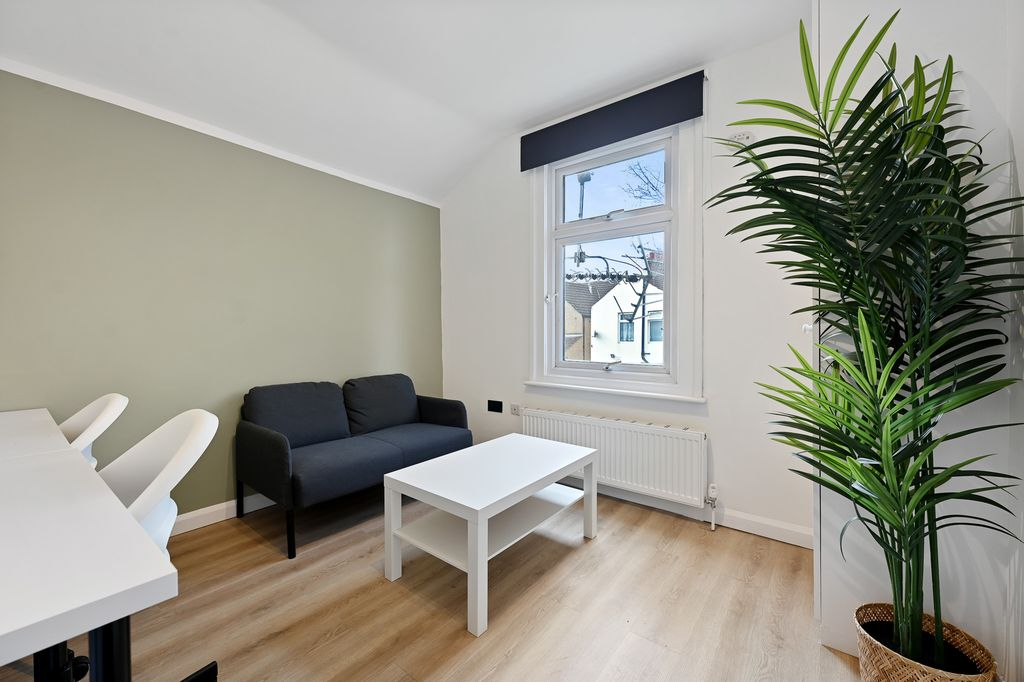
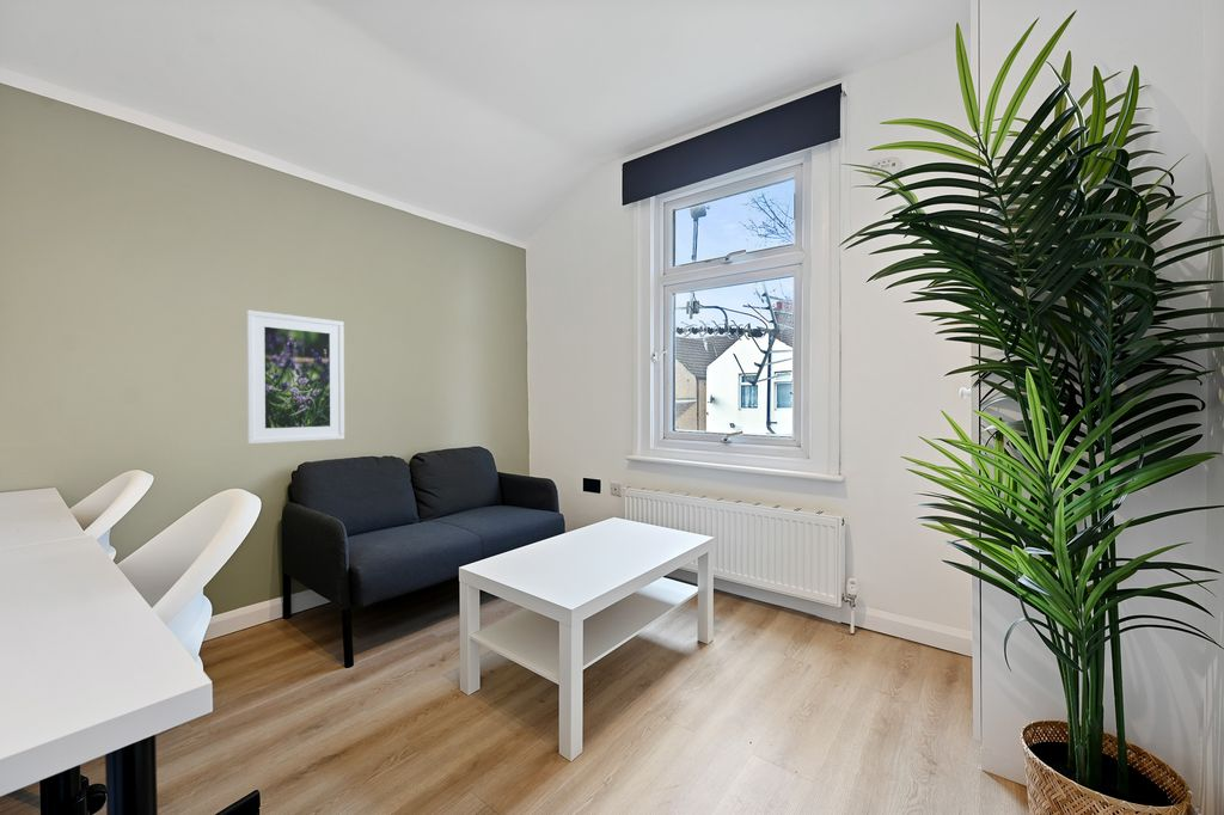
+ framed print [245,310,345,445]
